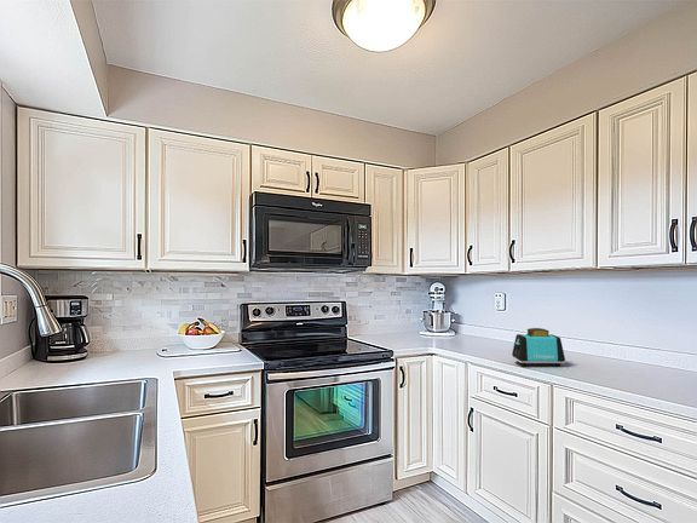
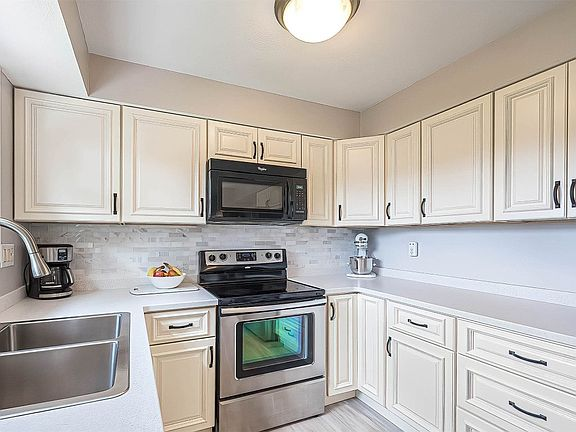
- toaster [511,327,566,368]
